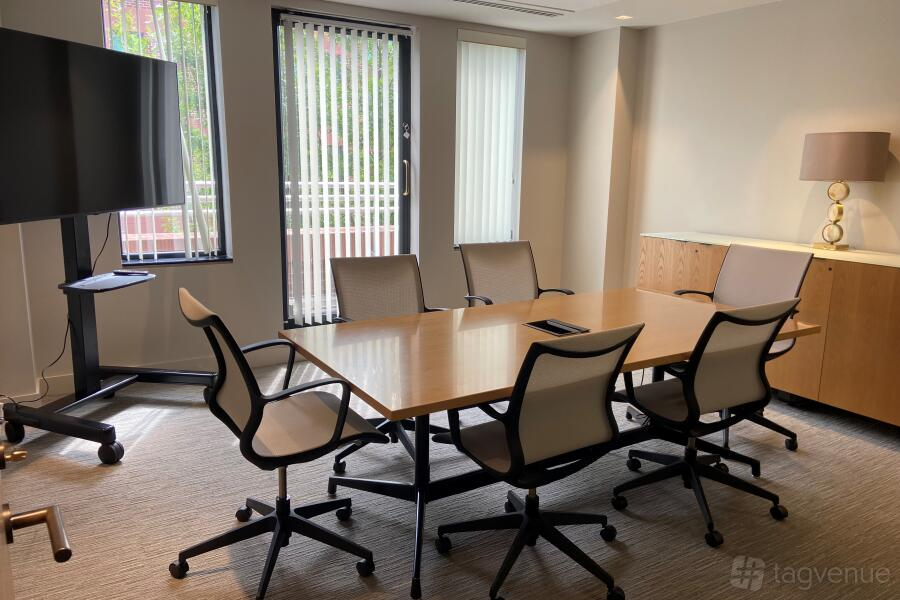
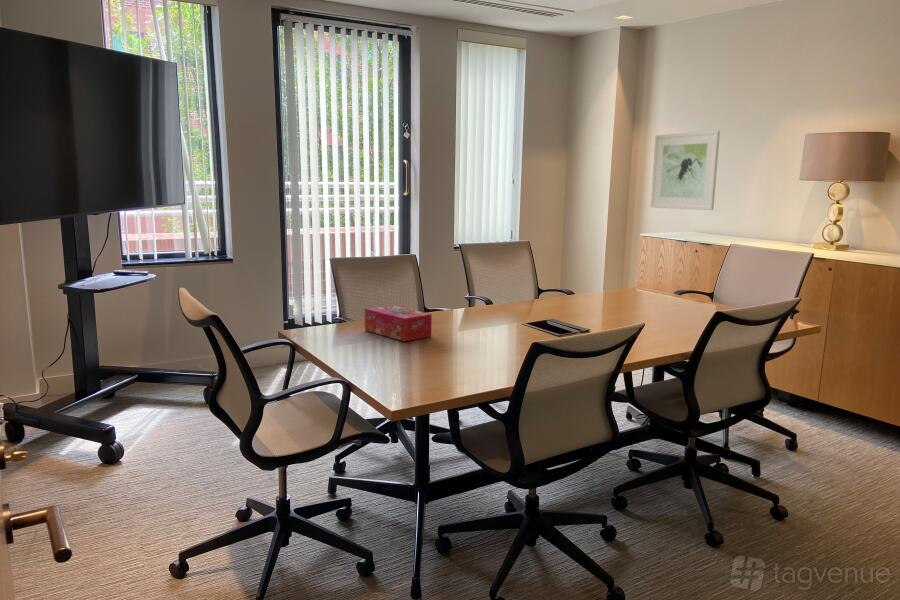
+ tissue box [364,304,433,342]
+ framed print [650,129,721,211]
